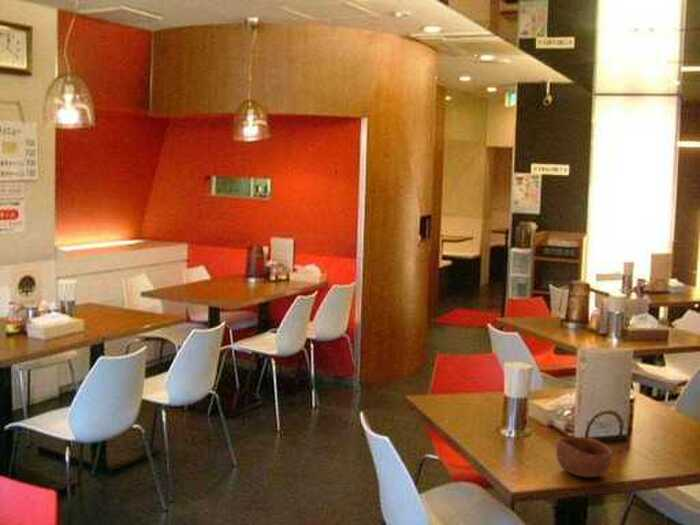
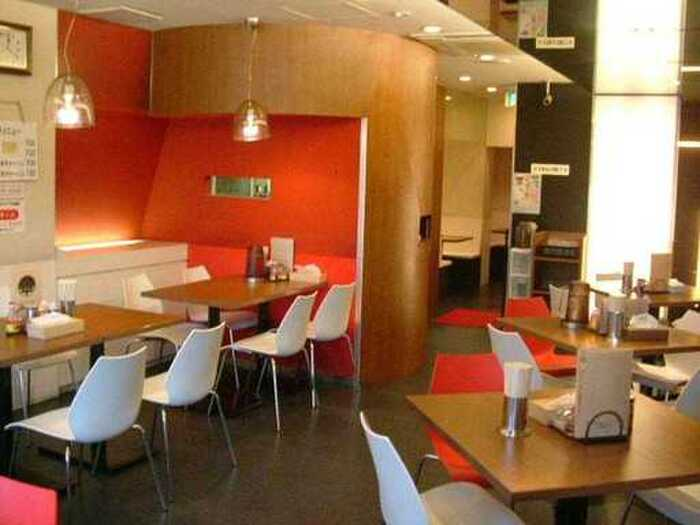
- bowl [555,436,613,478]
